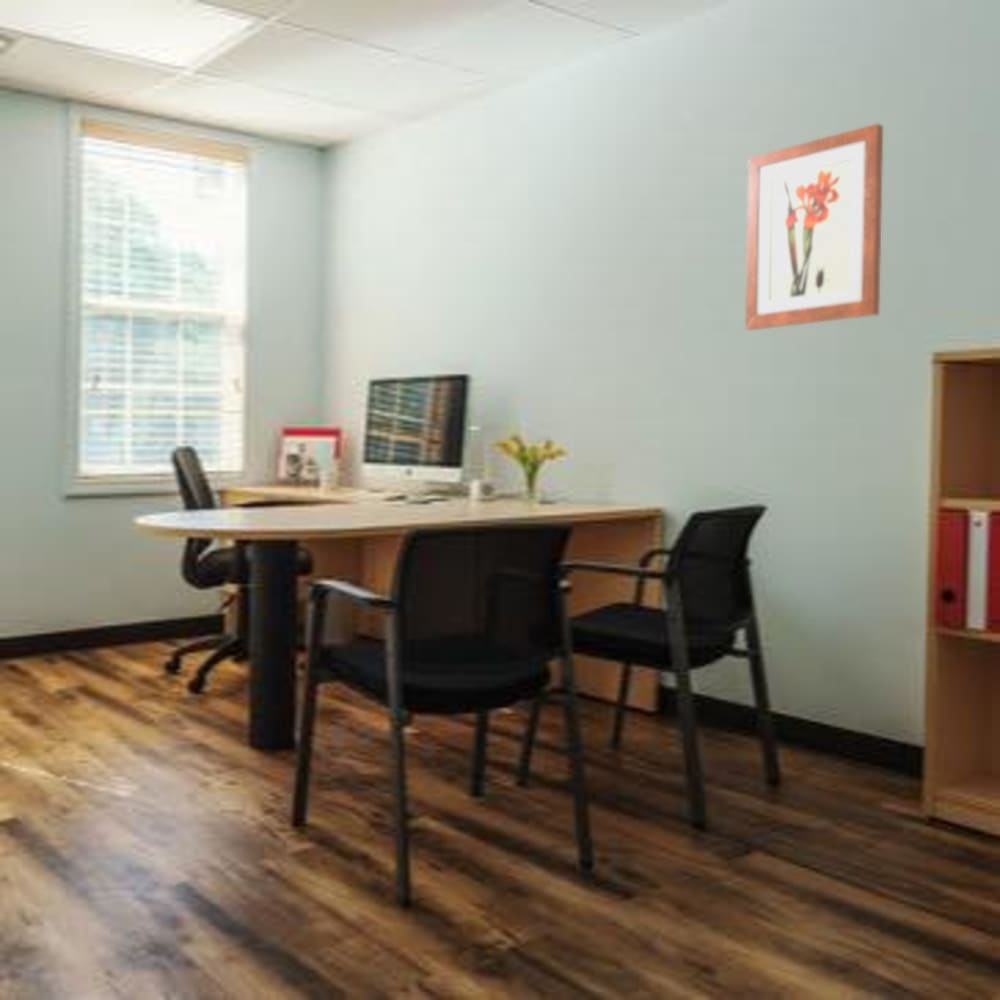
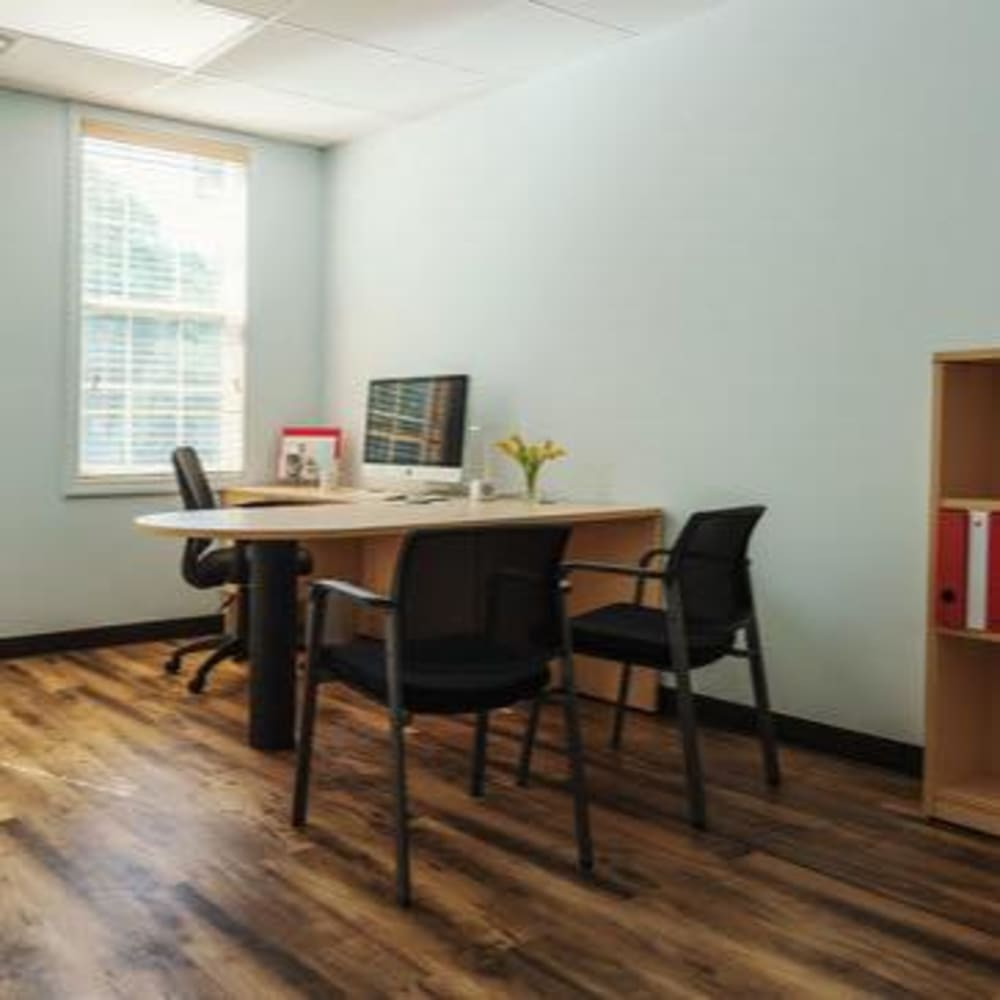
- wall art [744,123,884,331]
